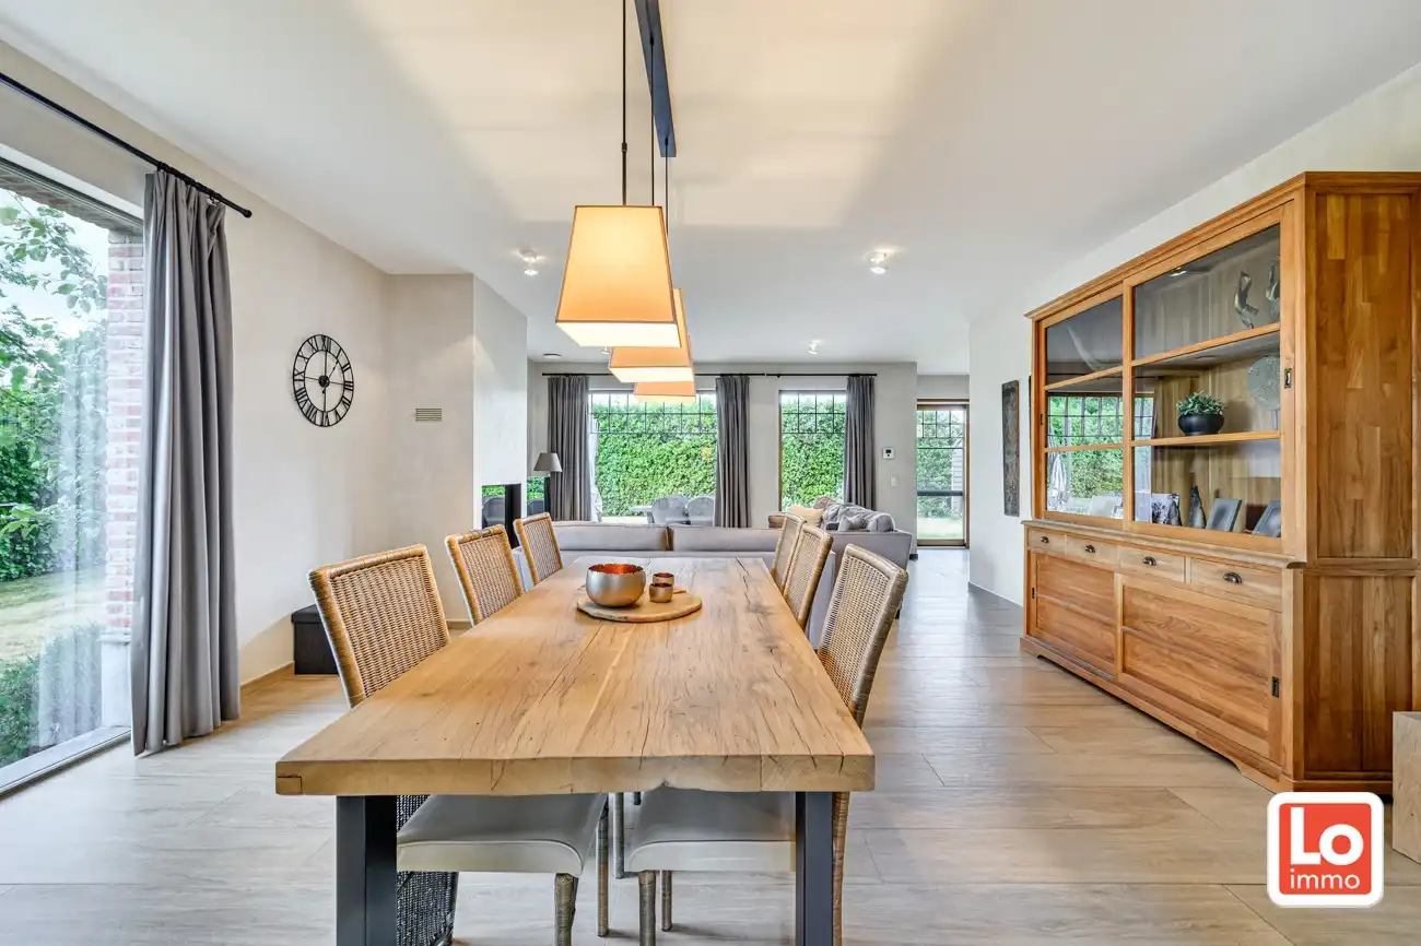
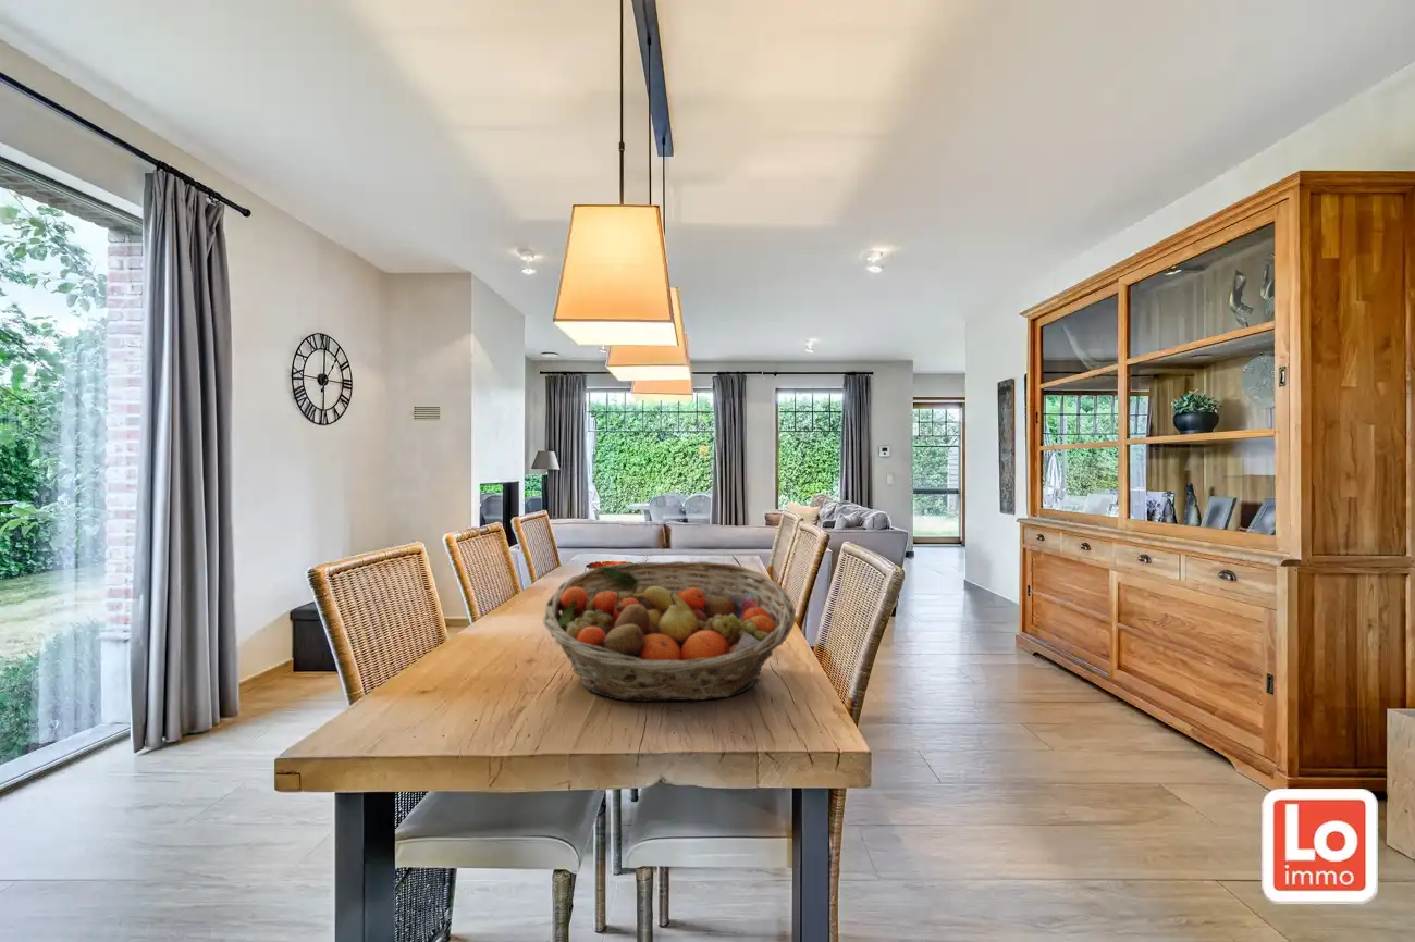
+ fruit basket [542,560,797,703]
